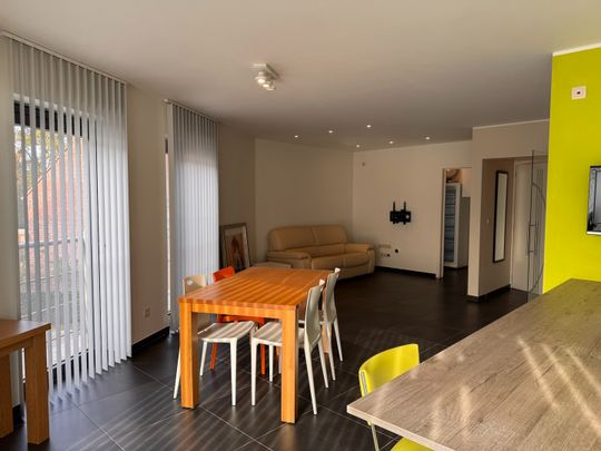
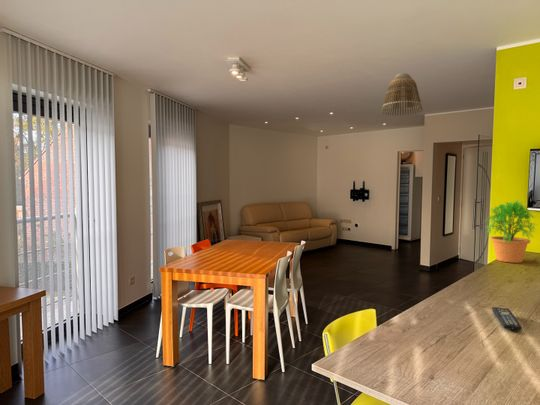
+ potted plant [485,198,539,264]
+ remote control [491,306,523,331]
+ lamp shade [380,72,424,116]
